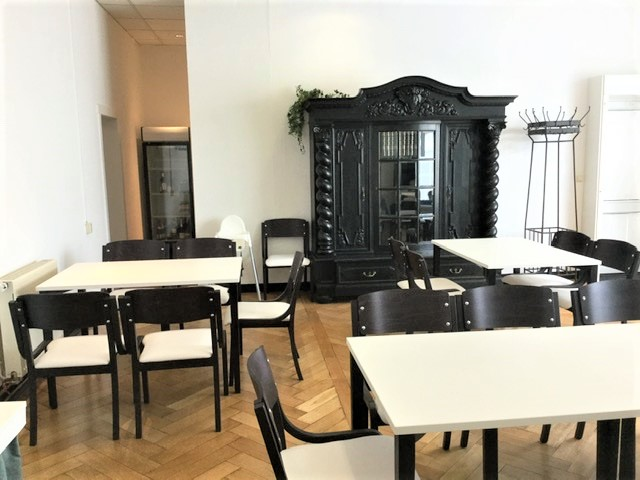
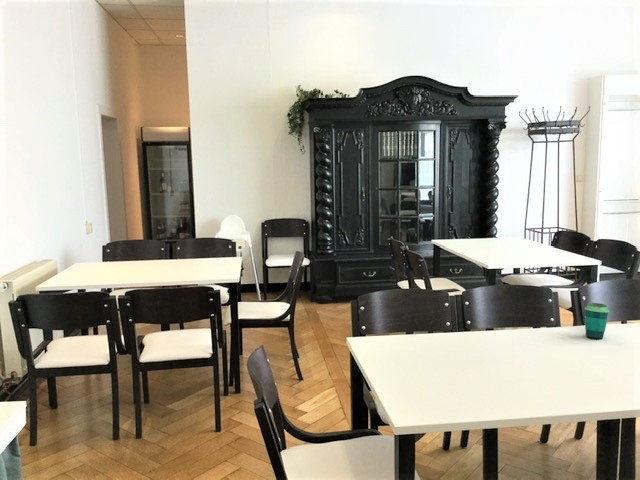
+ cup [584,302,610,340]
